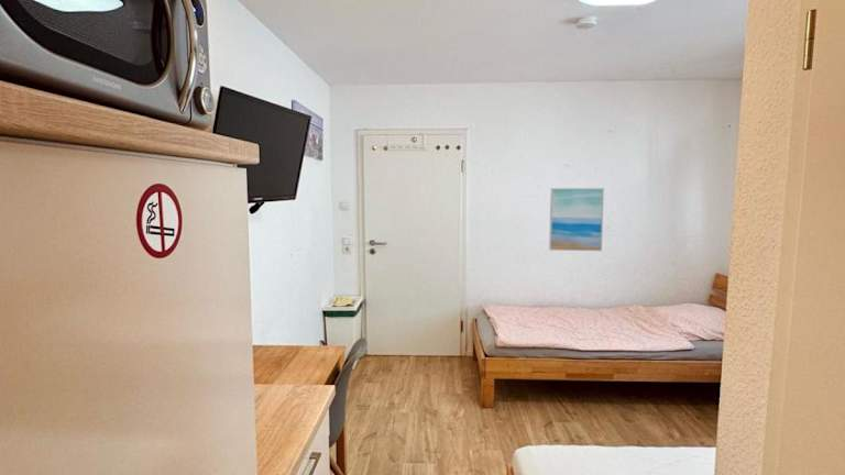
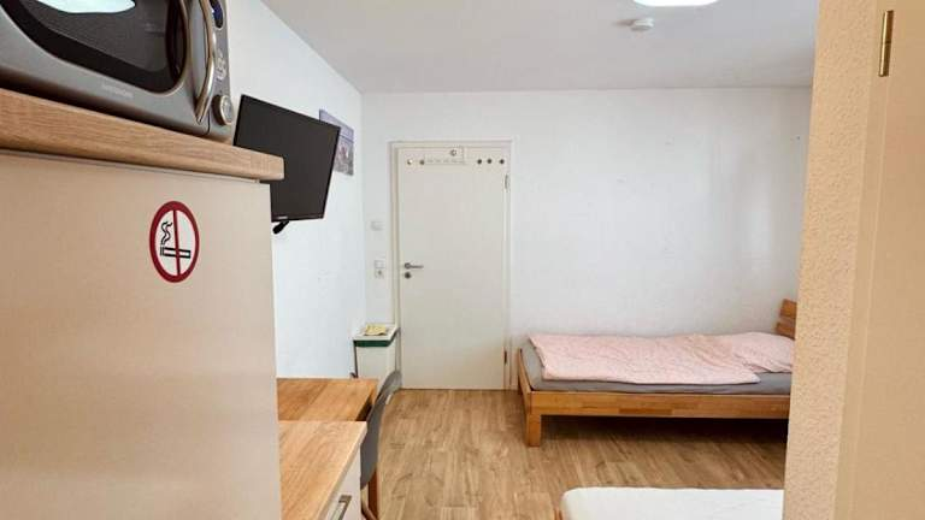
- wall art [548,187,605,252]
